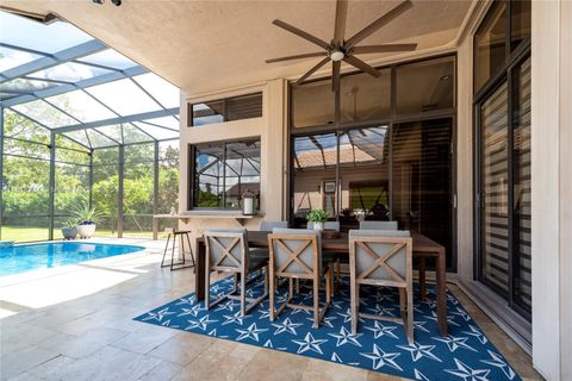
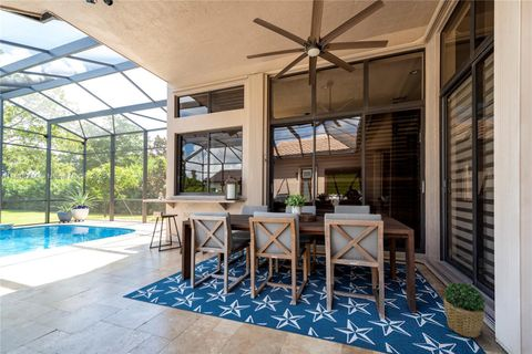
+ potted plant [443,281,487,339]
